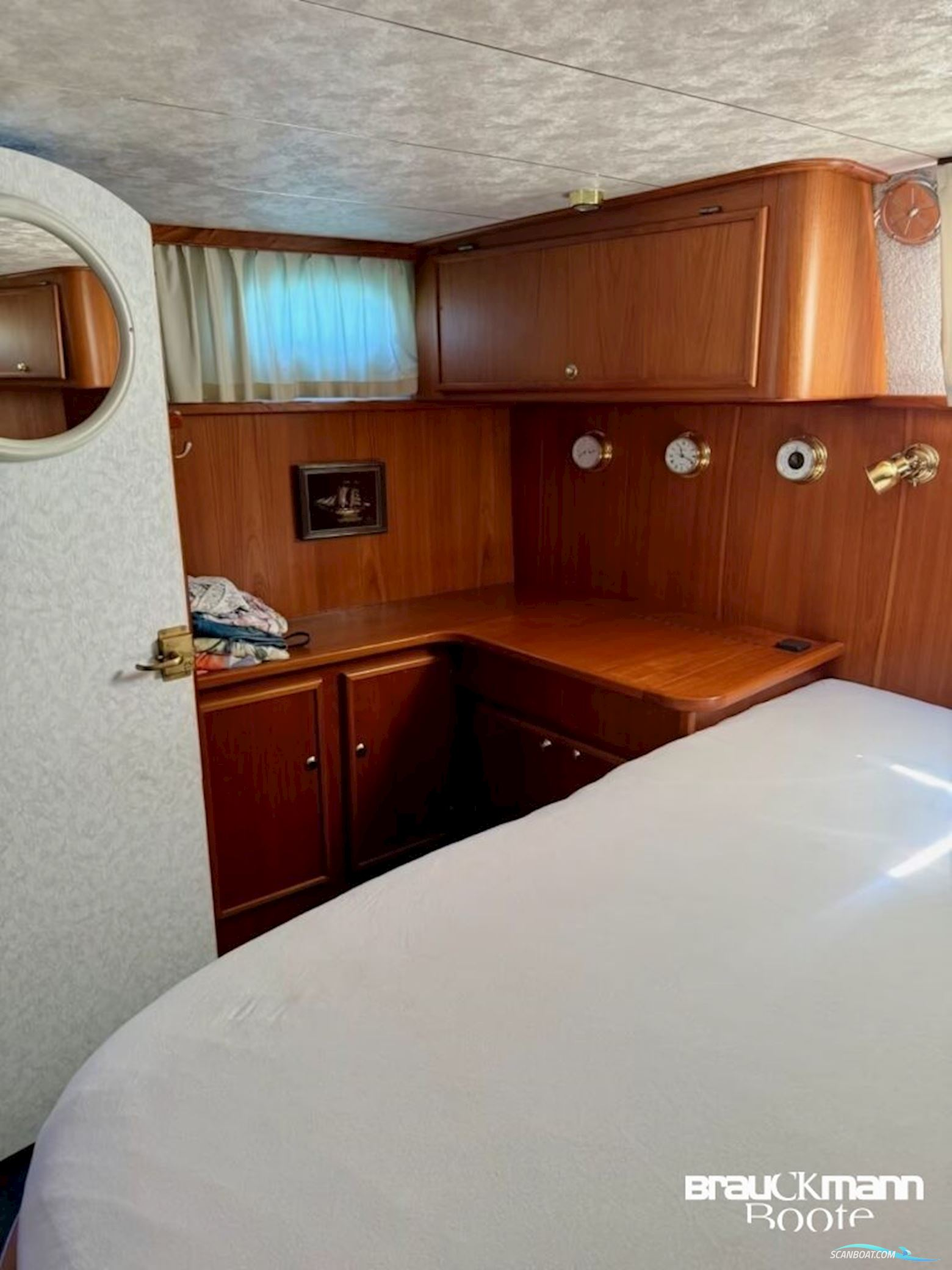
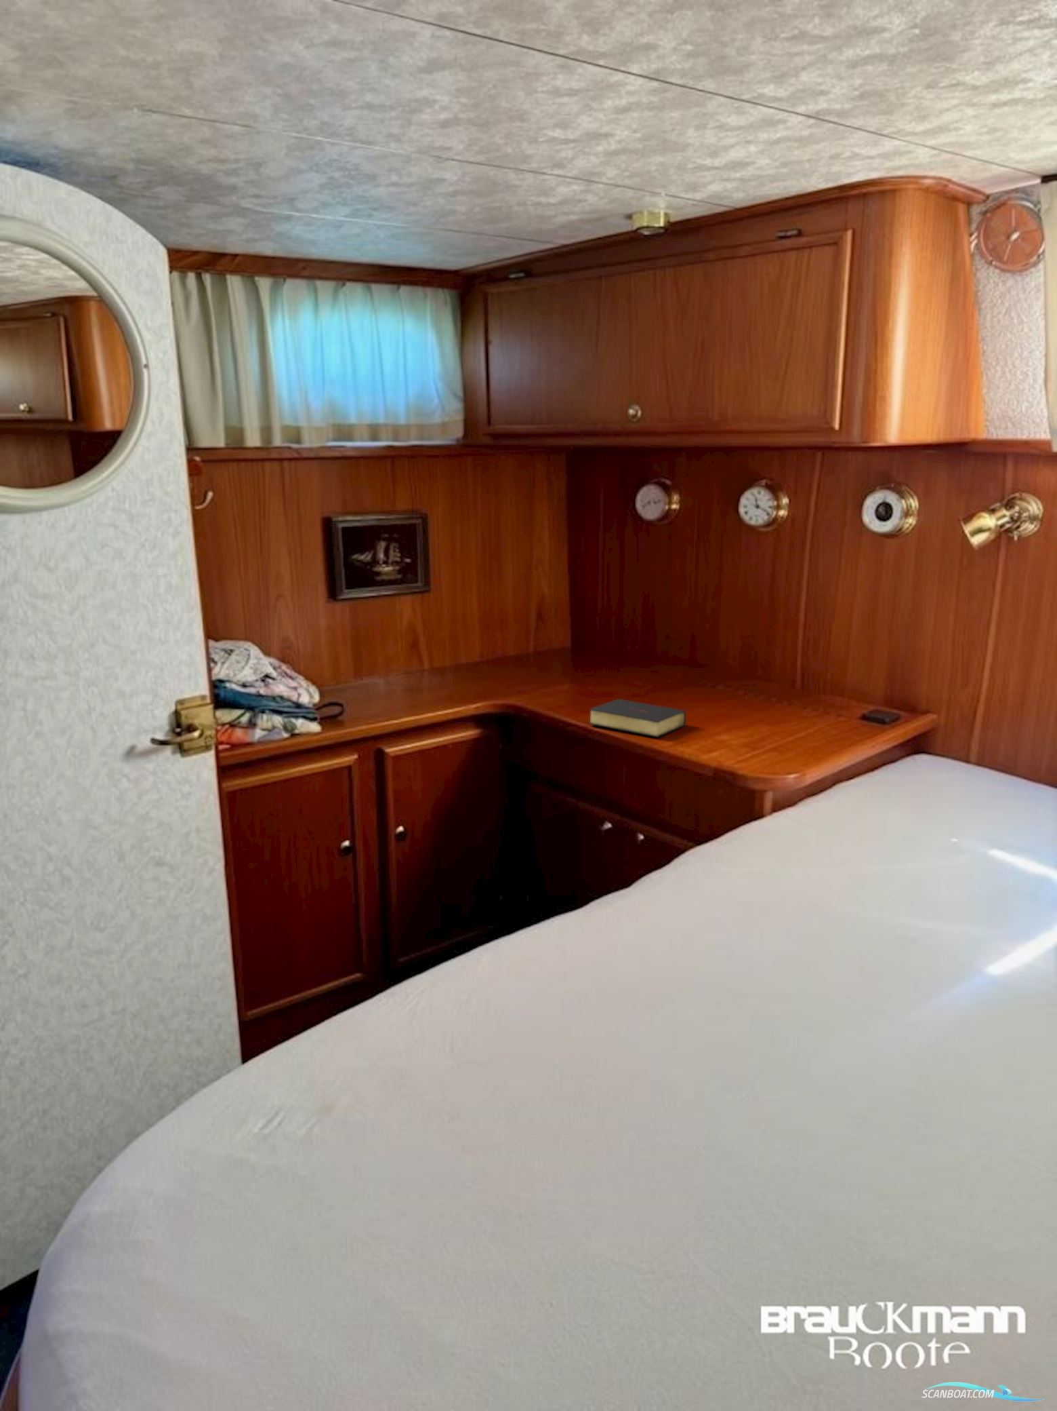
+ bible [588,699,686,738]
